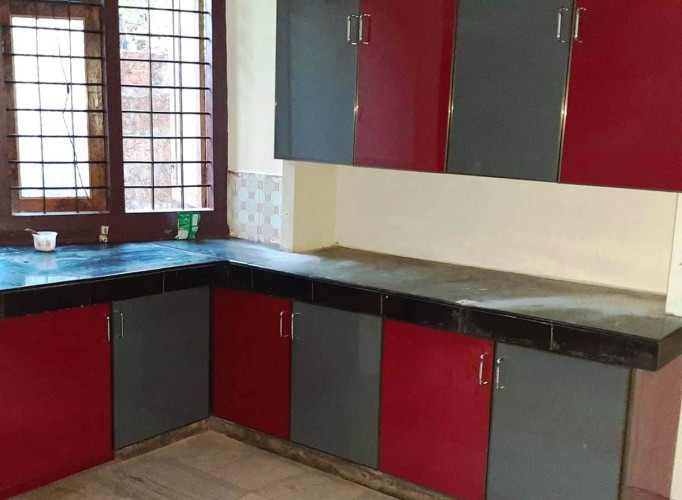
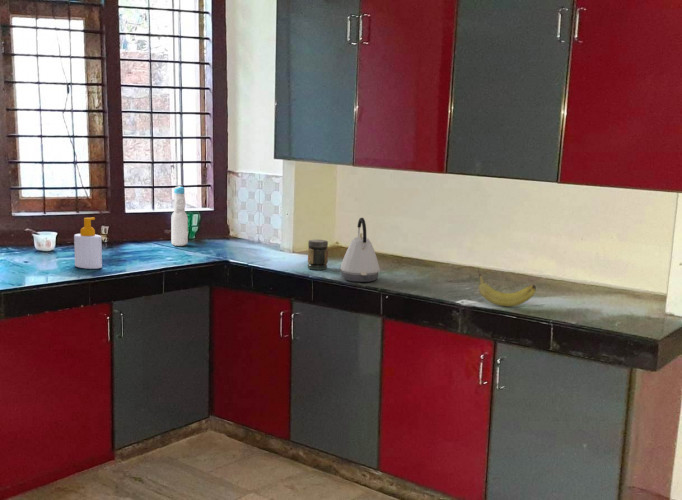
+ bottle [170,185,189,247]
+ fruit [477,268,537,308]
+ jar [307,239,329,271]
+ kettle [340,217,381,283]
+ soap bottle [73,216,103,270]
